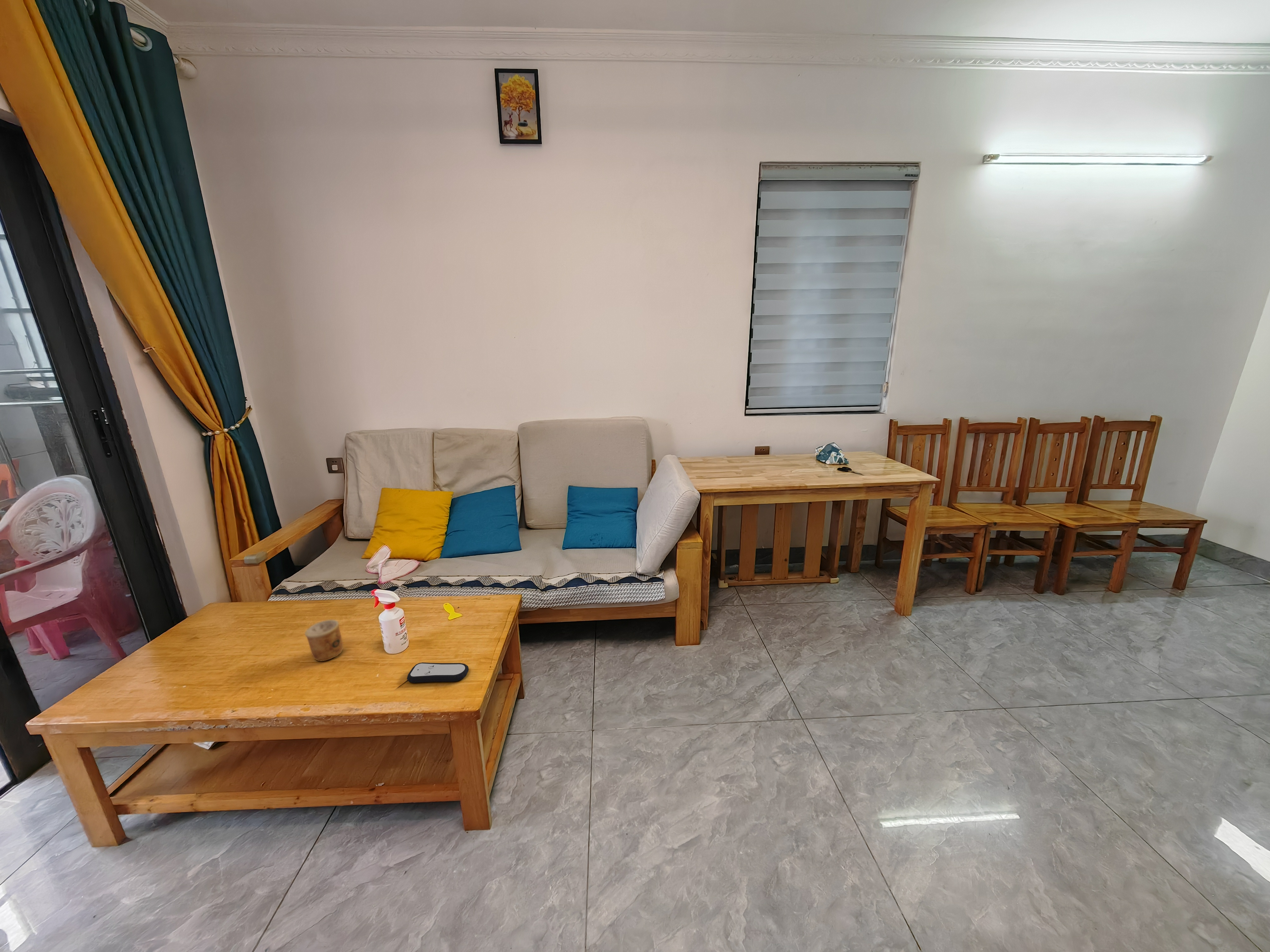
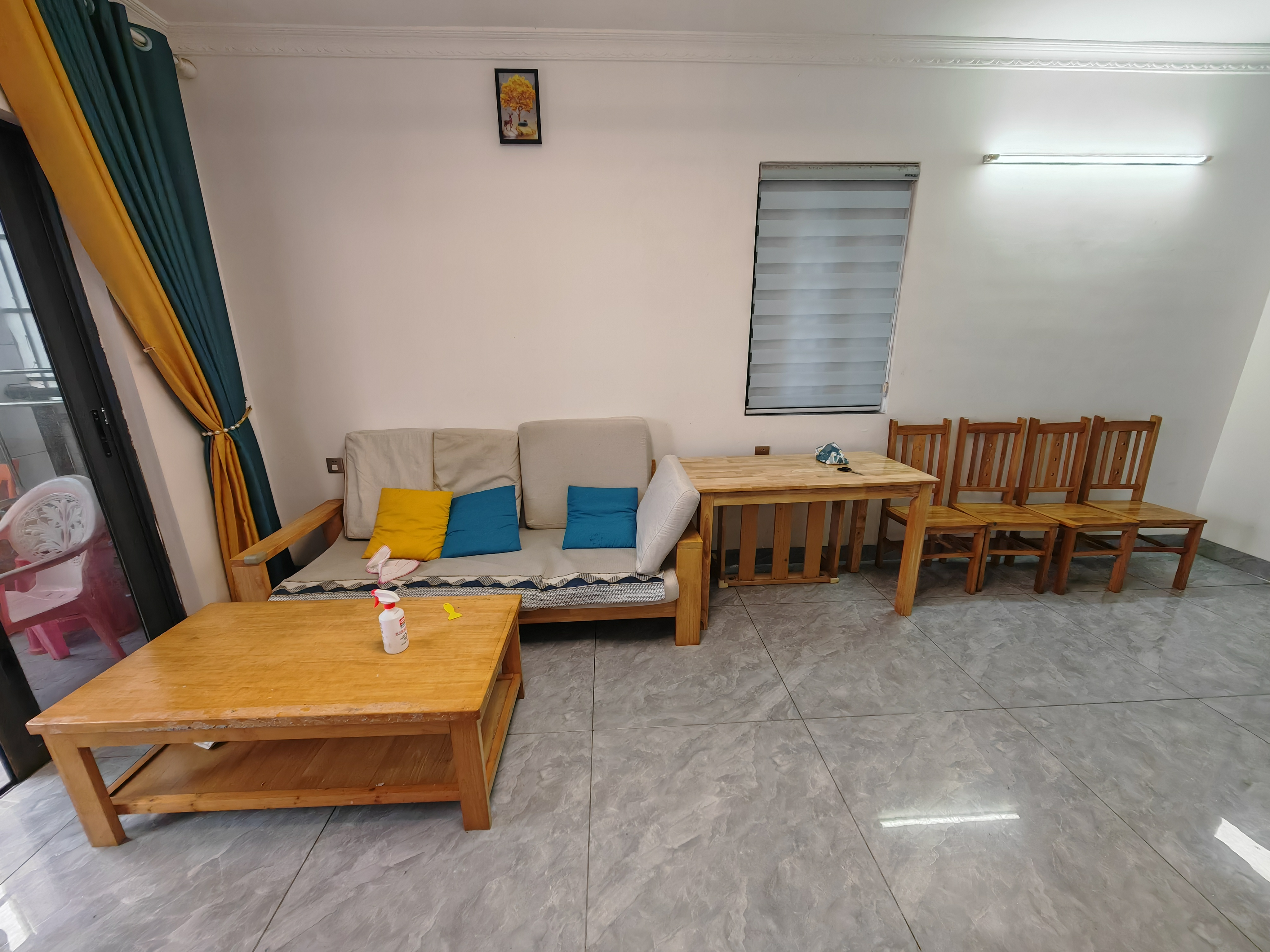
- cup [304,619,344,662]
- remote control [406,662,469,683]
